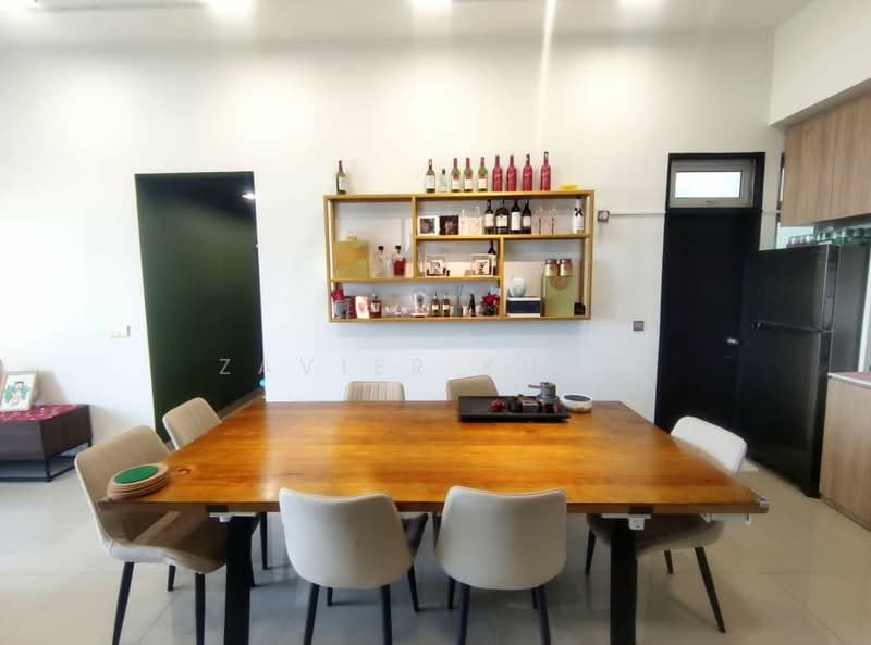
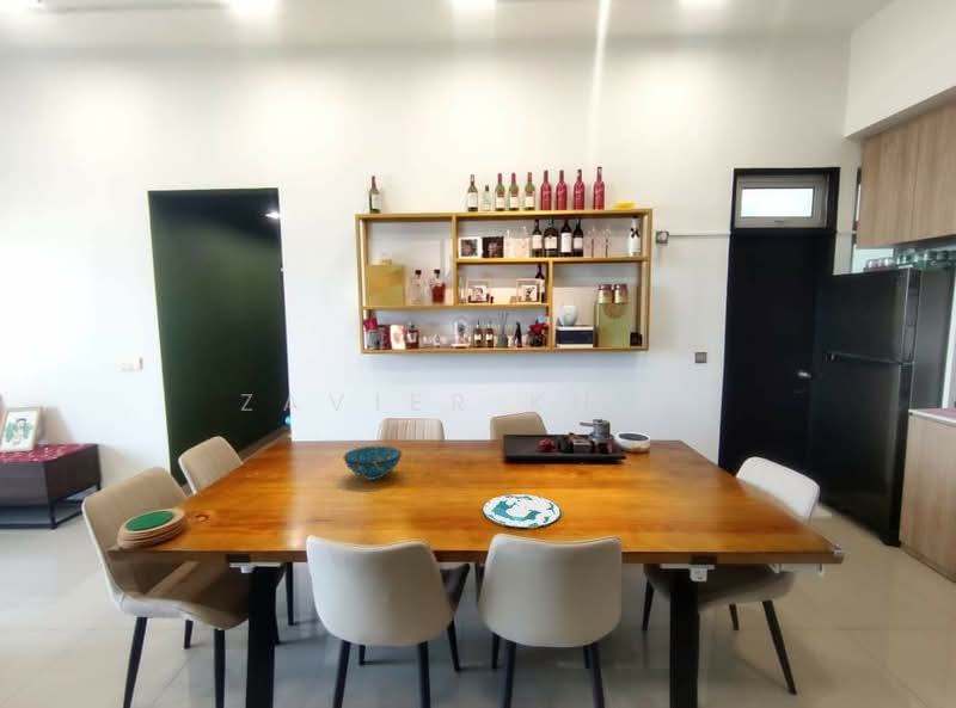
+ decorative bowl [342,445,403,481]
+ plate [482,493,562,529]
